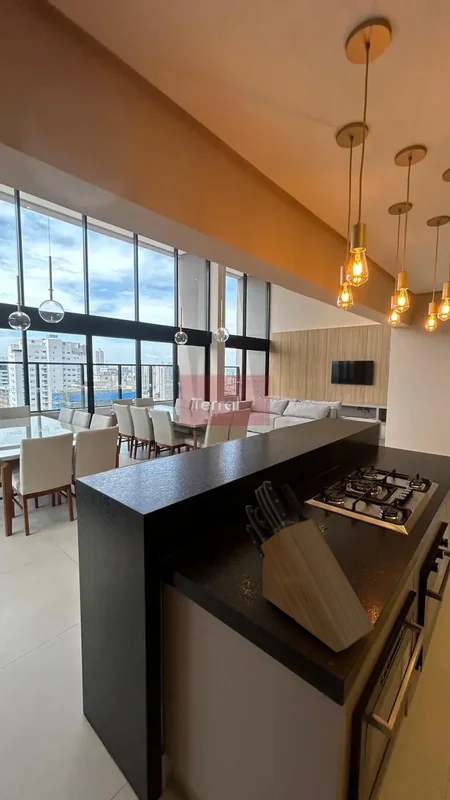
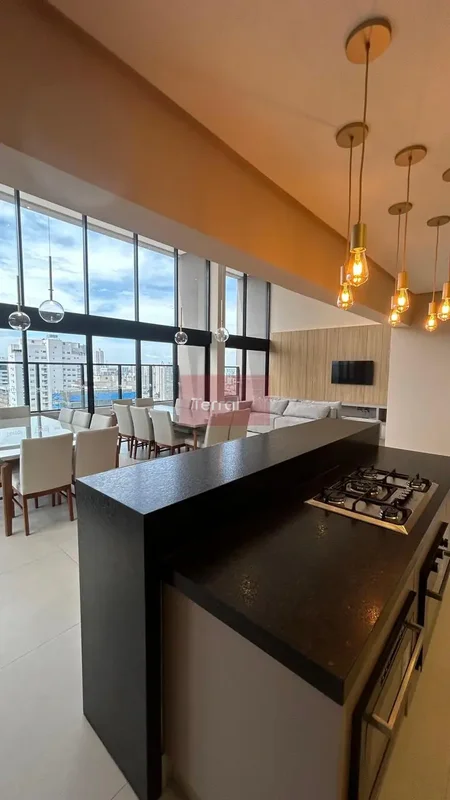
- knife block [245,480,375,653]
